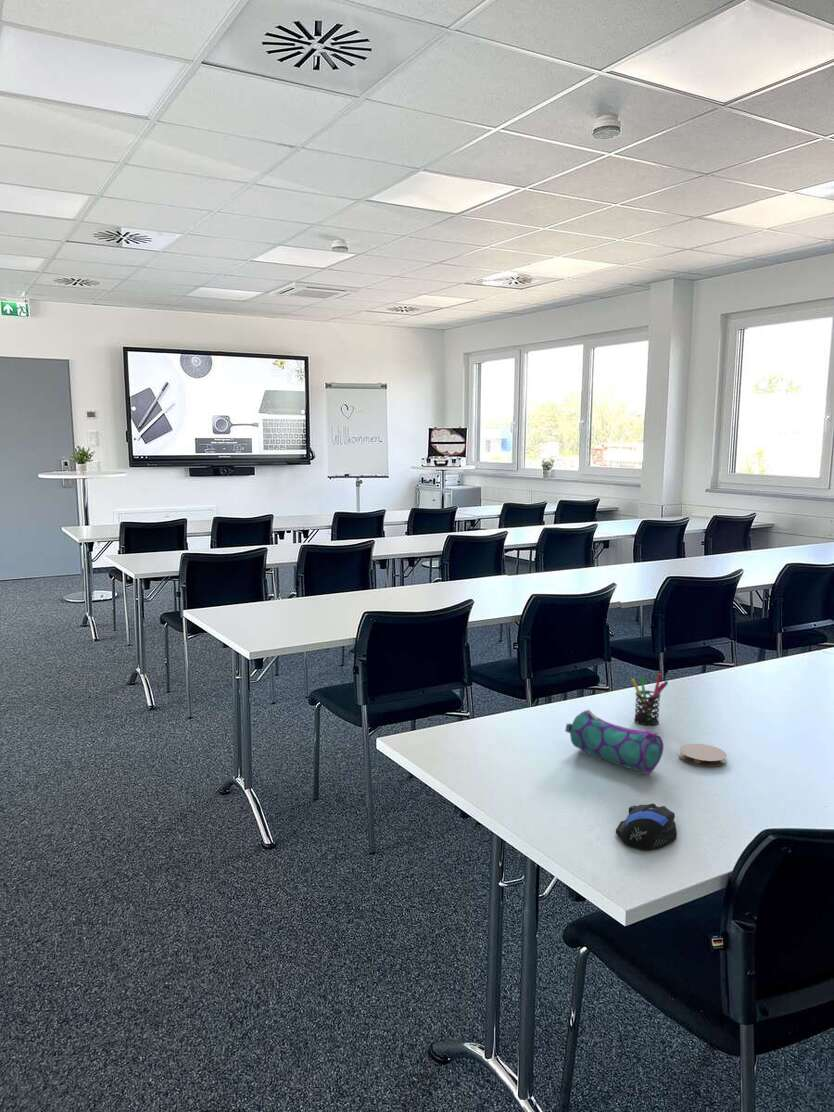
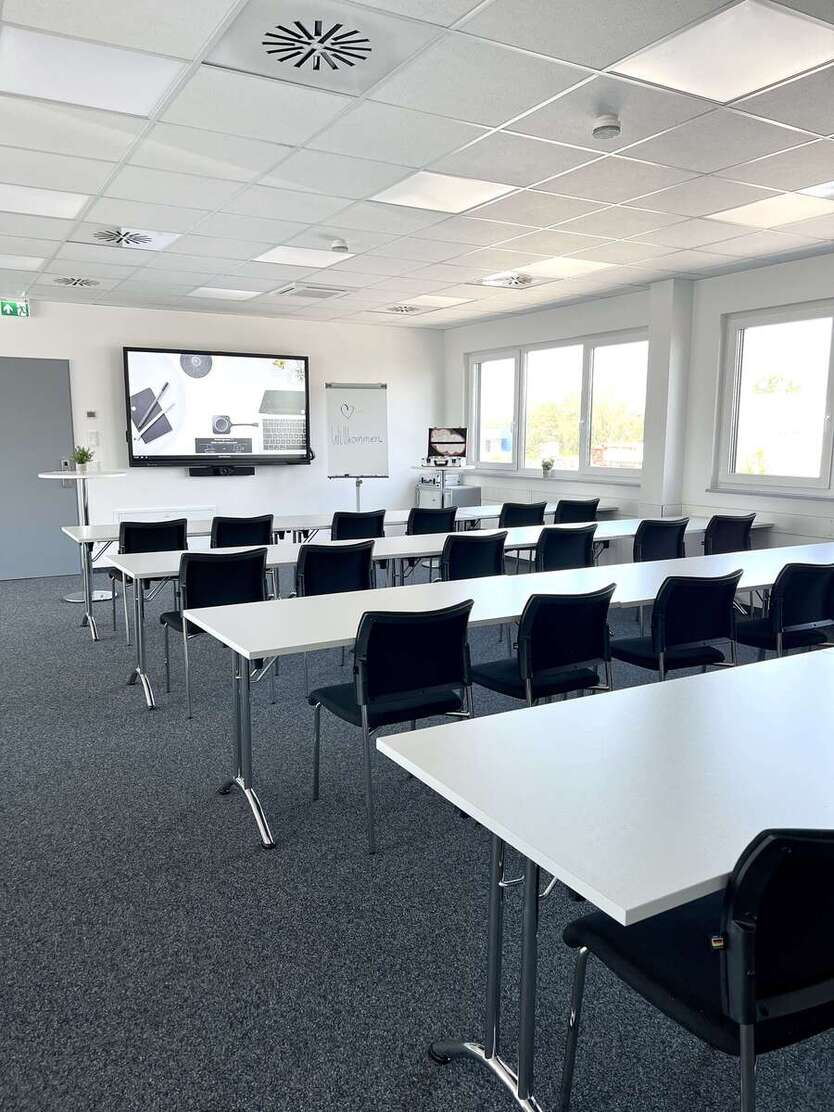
- computer mouse [615,803,678,851]
- coaster [678,743,728,768]
- pen holder [631,672,669,726]
- pencil case [564,709,664,775]
